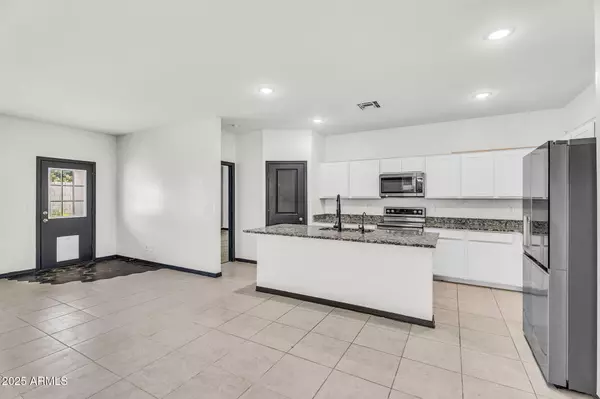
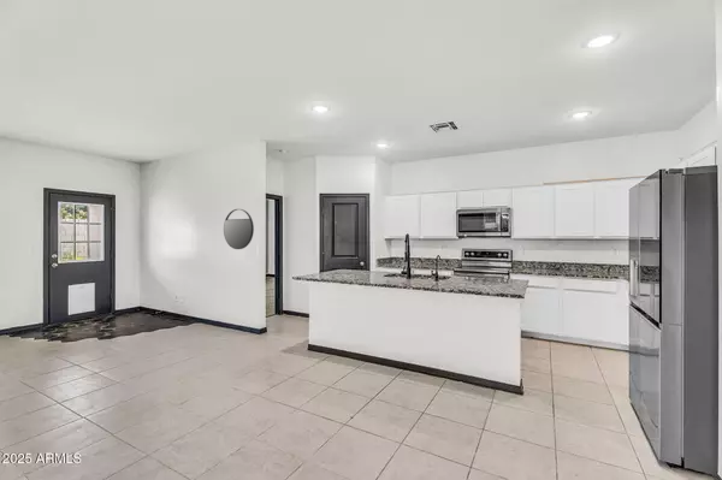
+ home mirror [223,208,255,250]
